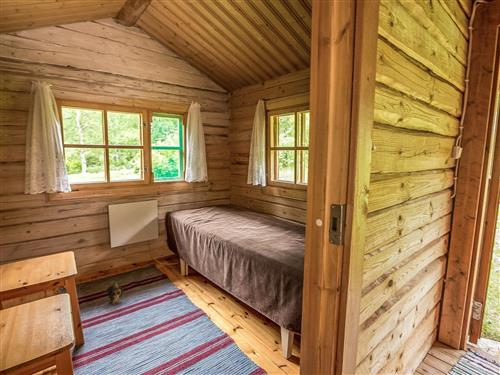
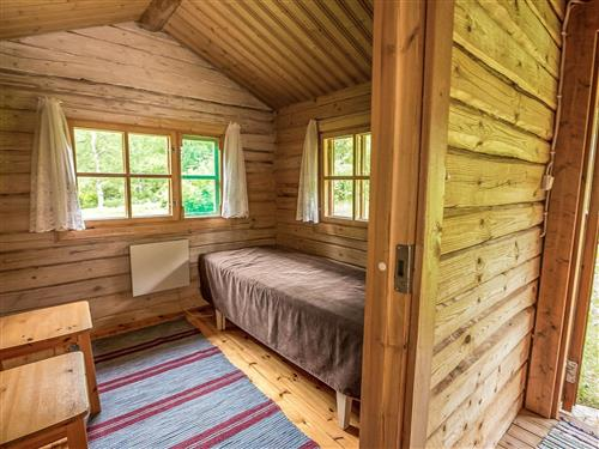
- plush toy [105,282,126,305]
